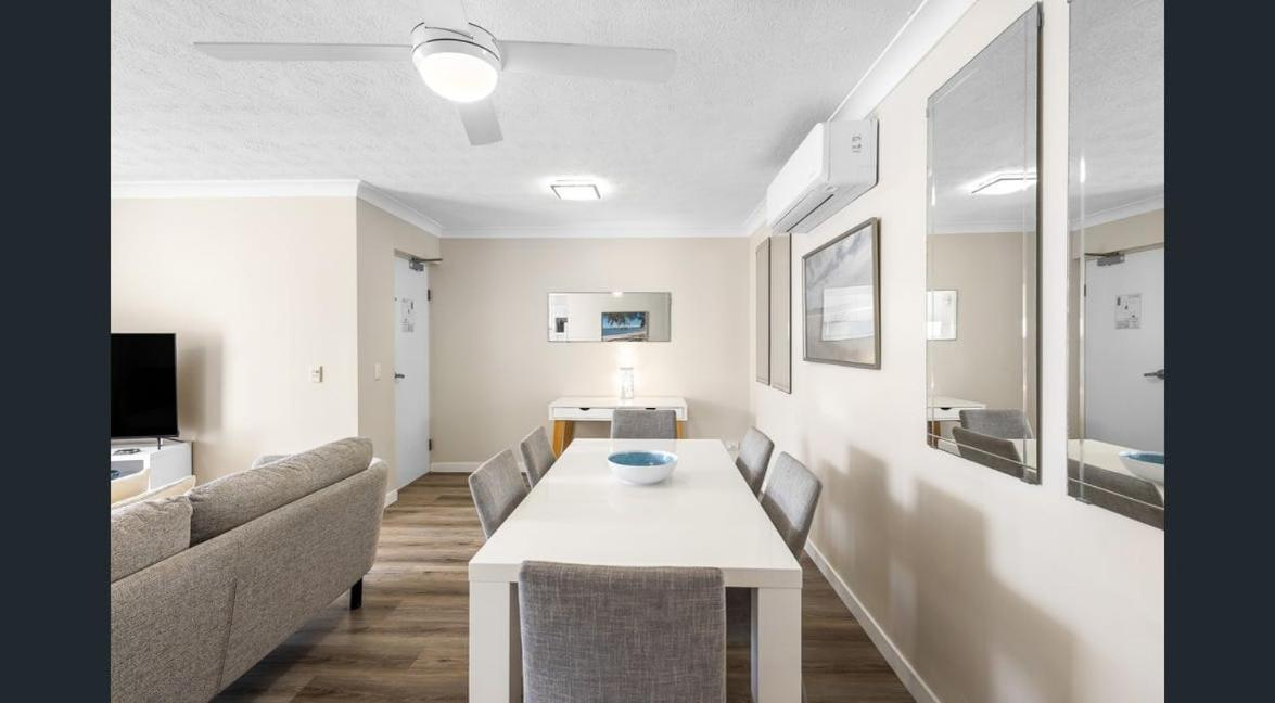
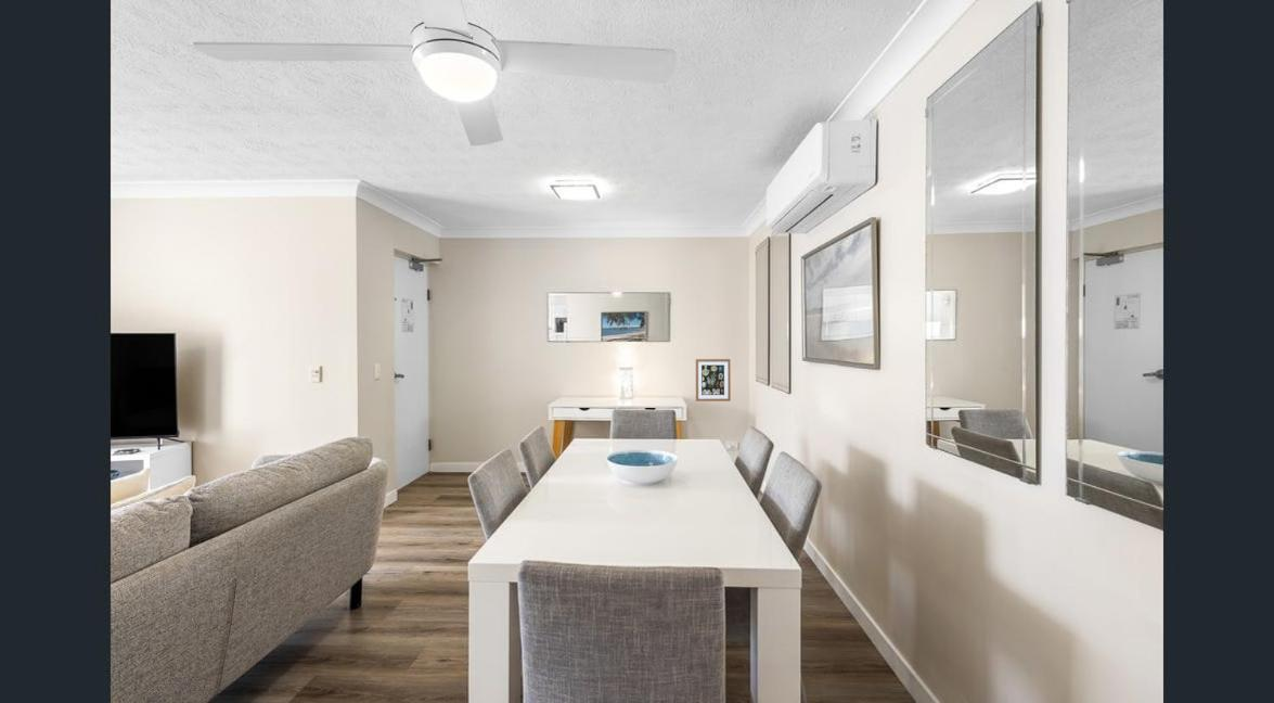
+ wall art [695,358,732,402]
